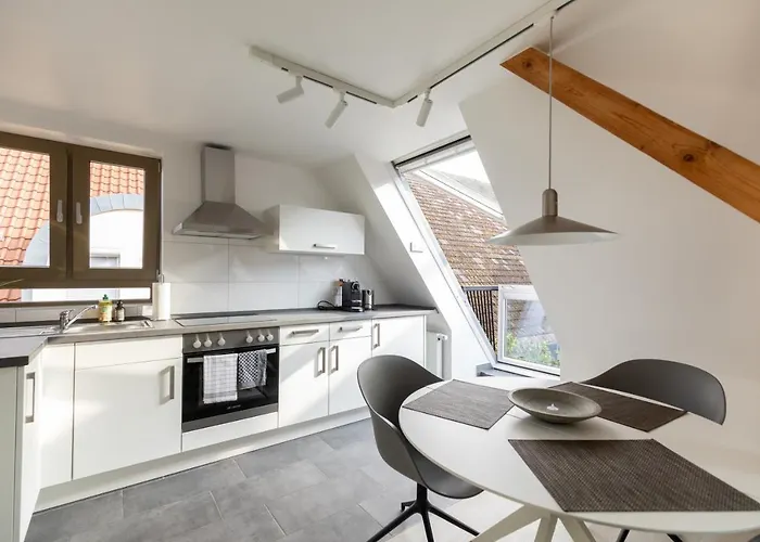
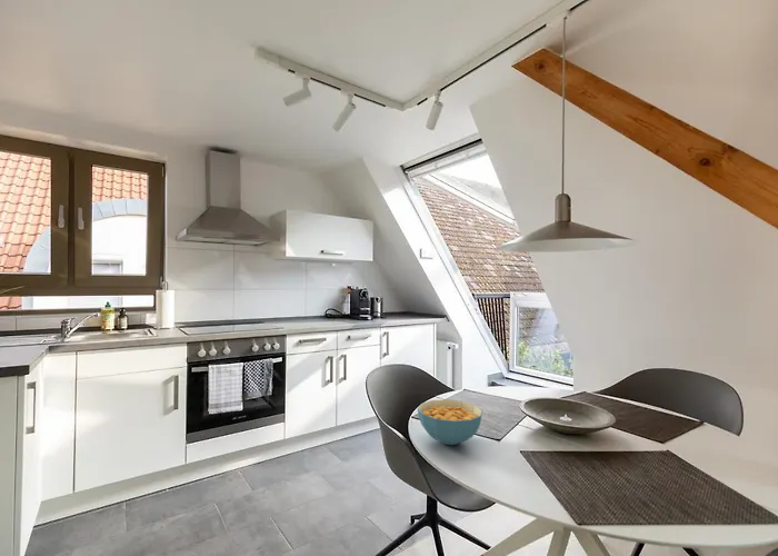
+ cereal bowl [417,398,483,446]
